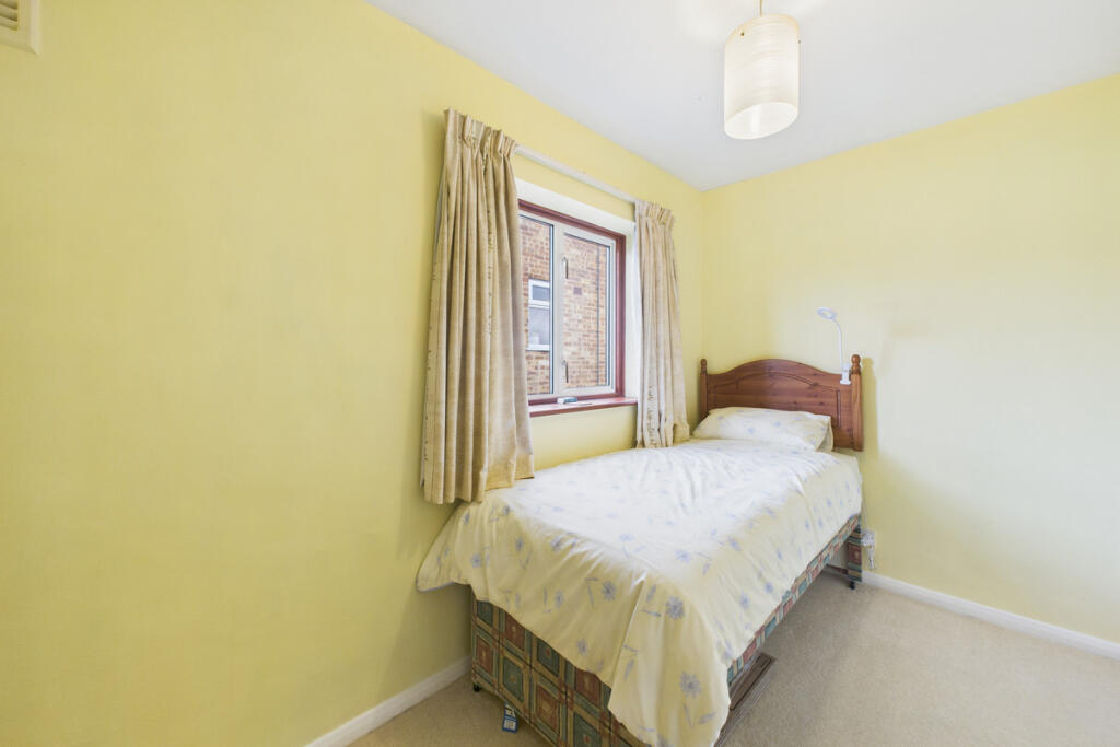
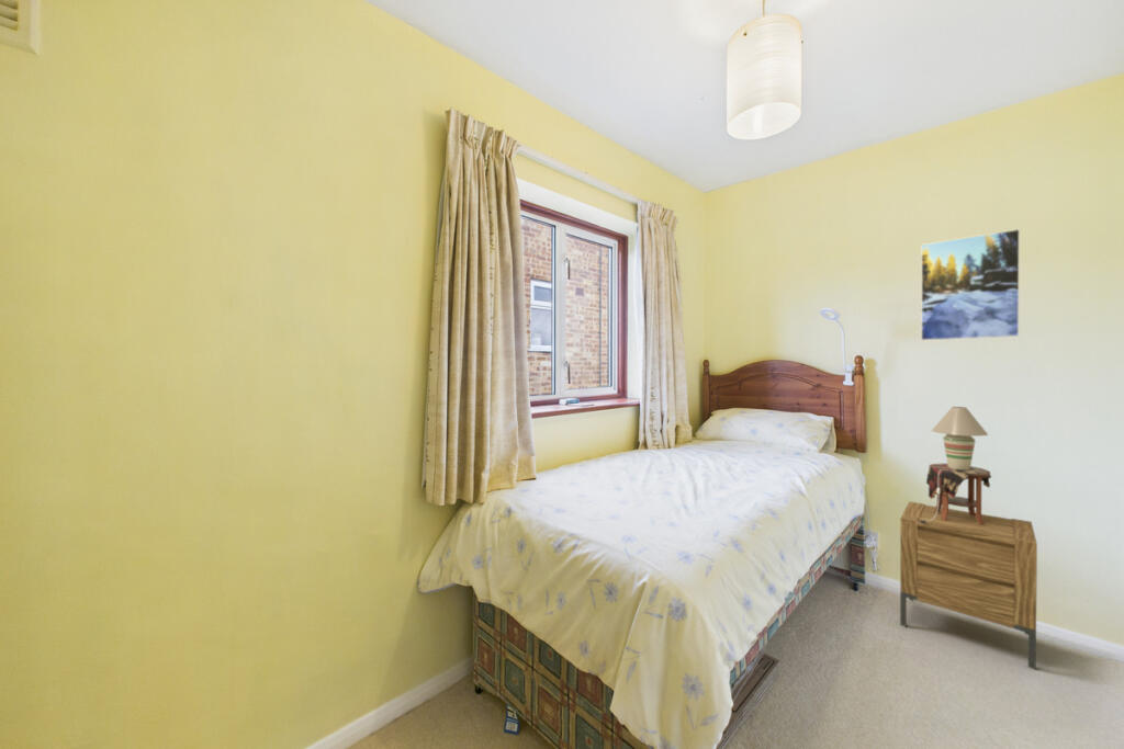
+ nightstand [899,500,1038,670]
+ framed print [920,228,1021,342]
+ table lamp [919,406,992,525]
